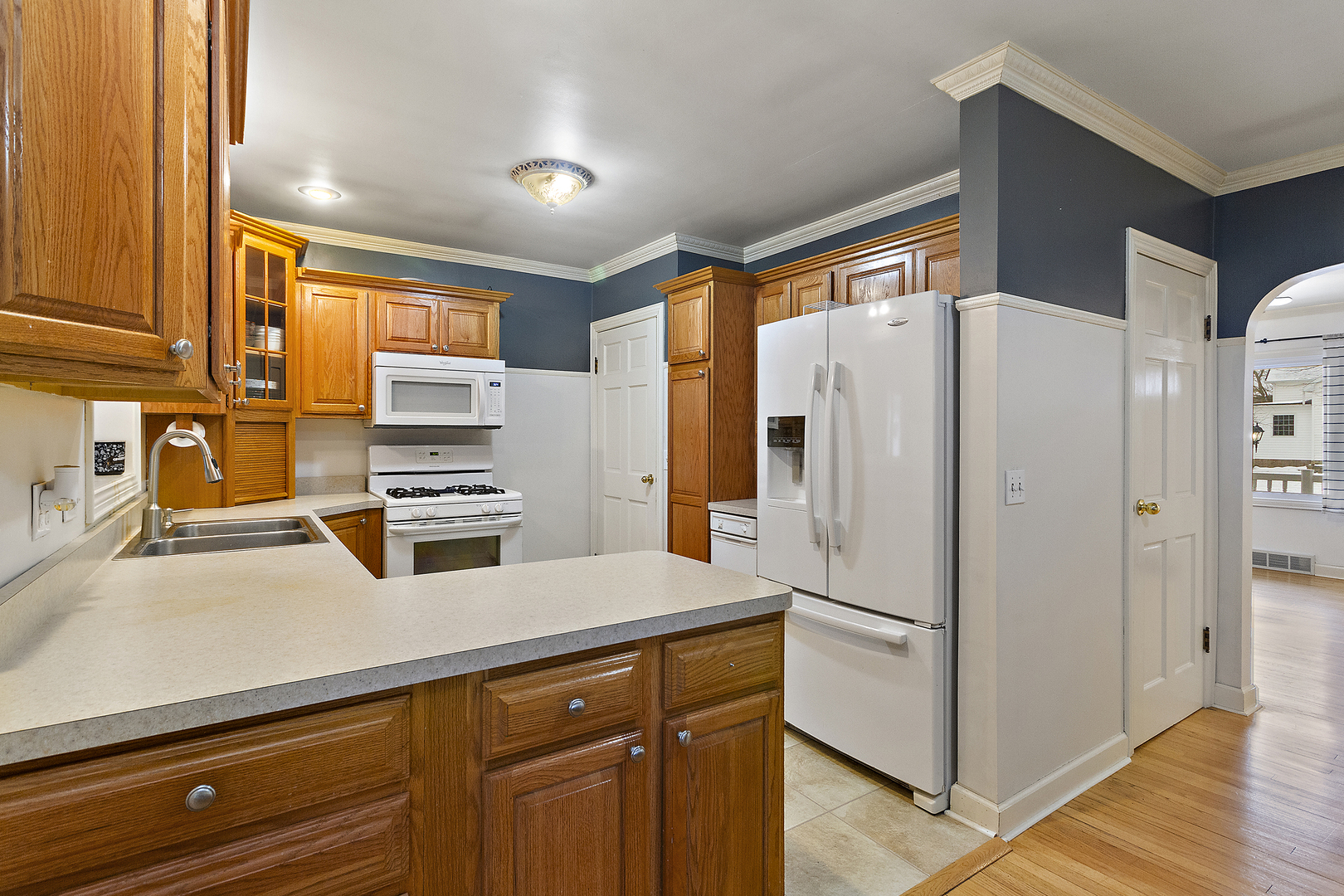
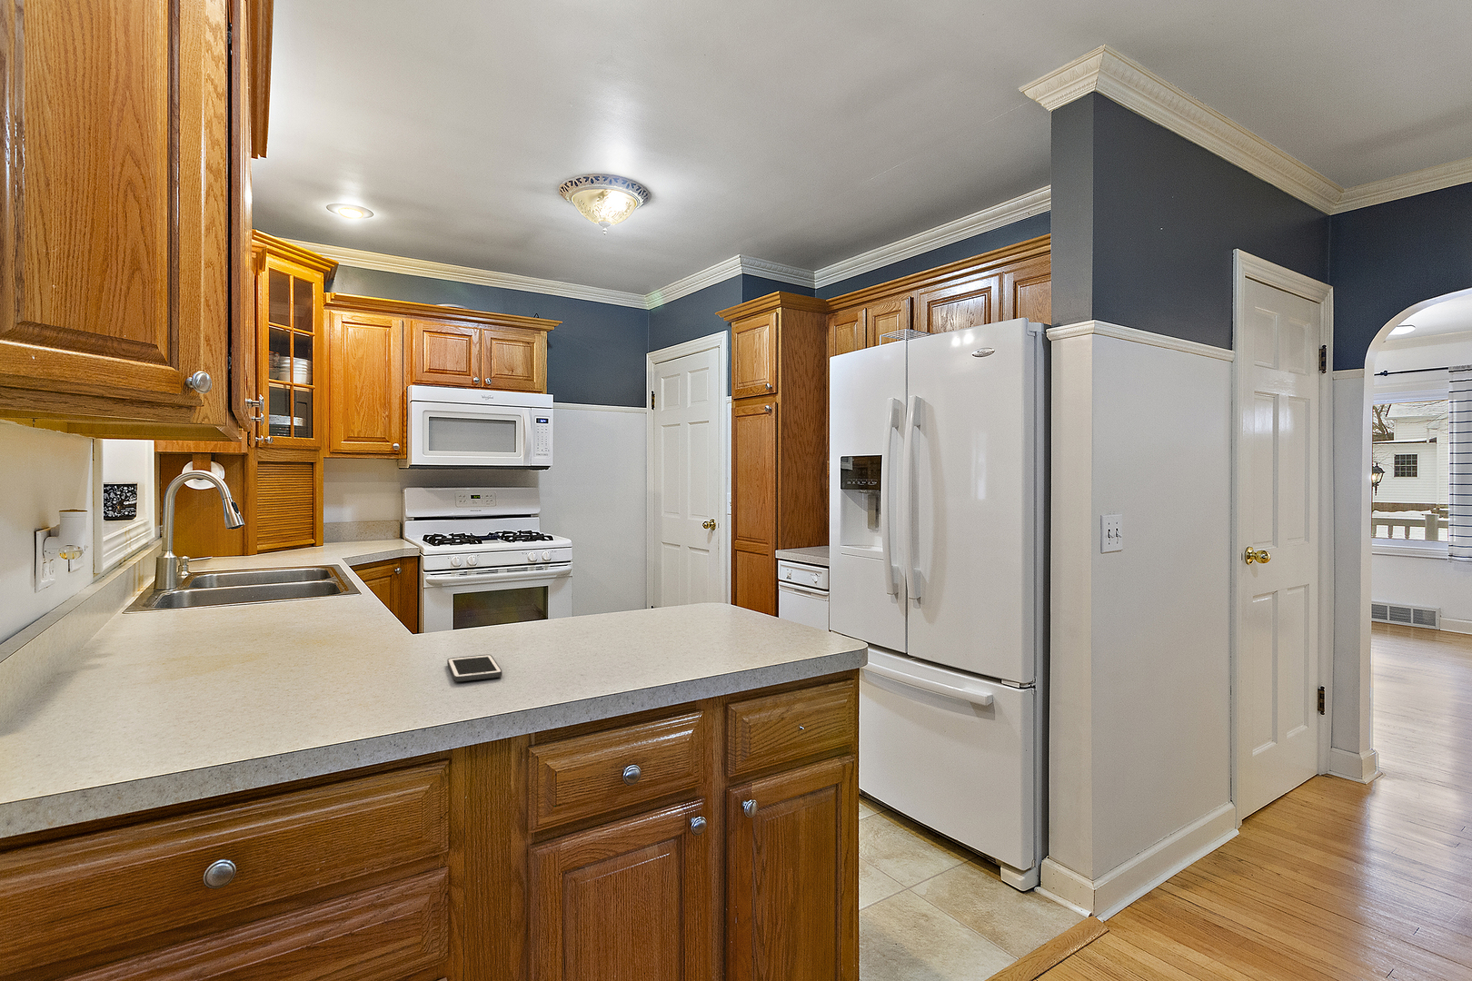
+ cell phone [446,654,503,682]
